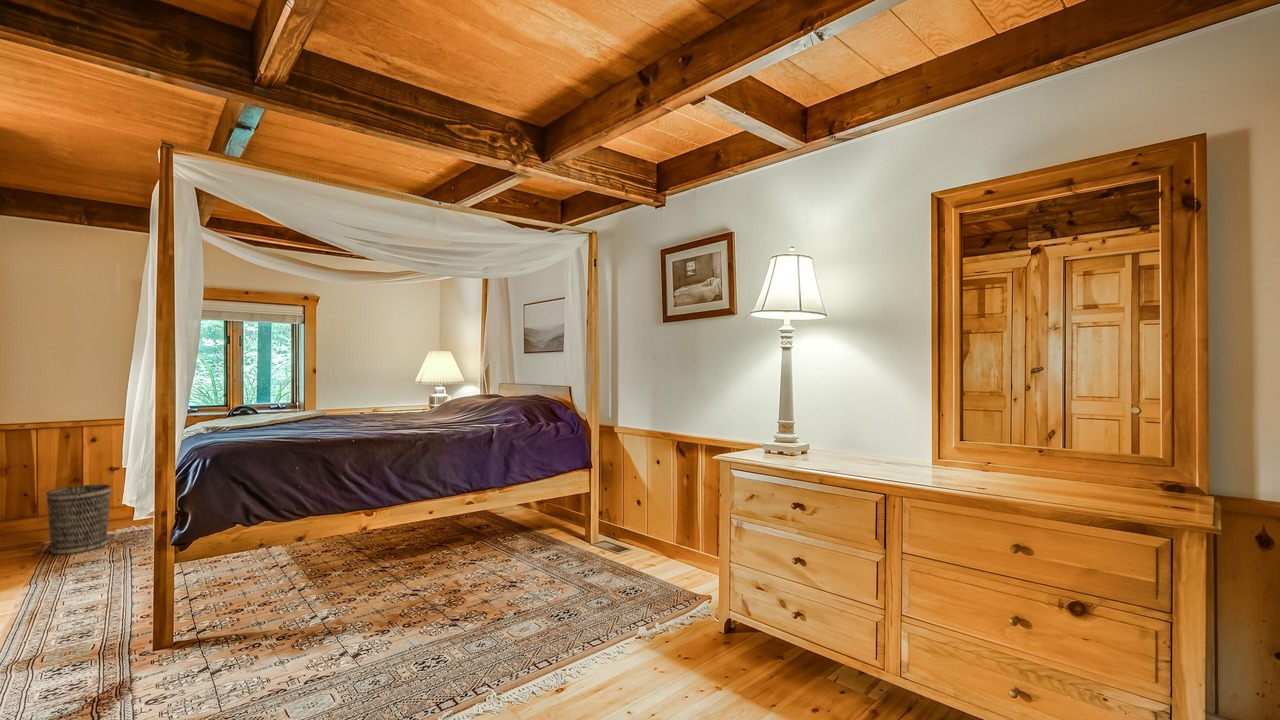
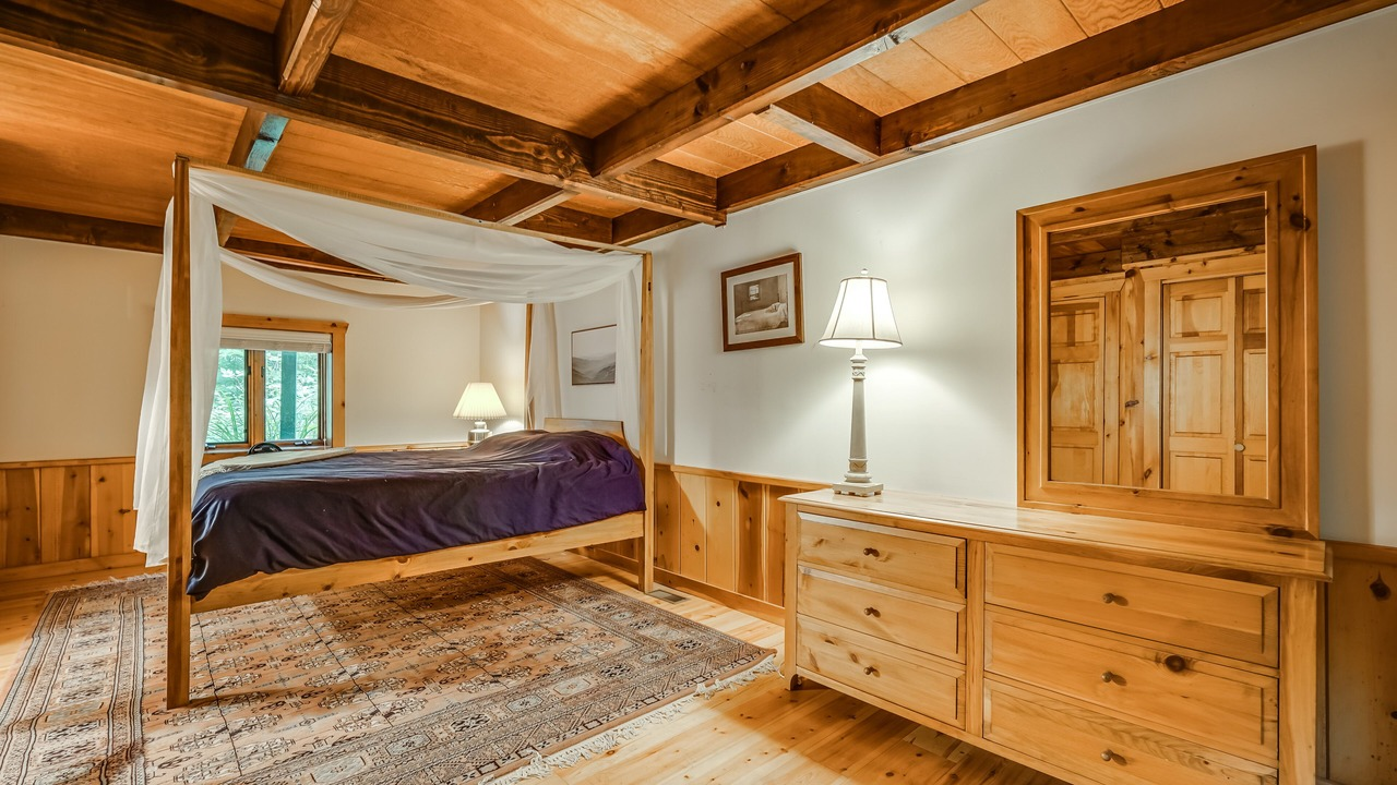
- wastebasket [46,483,112,555]
